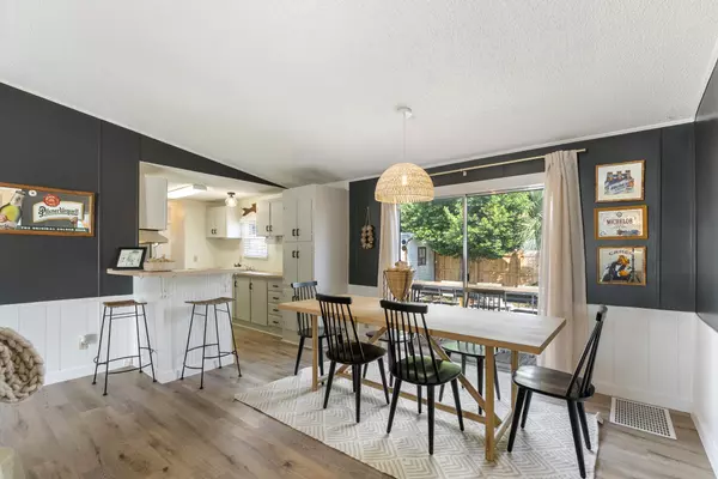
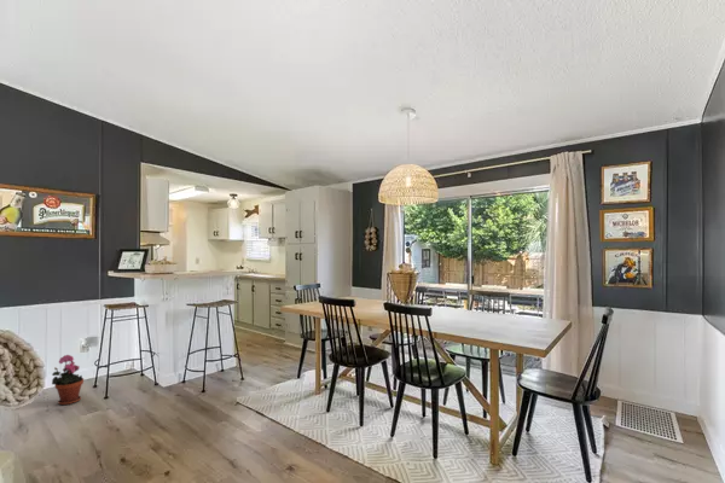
+ potted plant [51,354,85,406]
